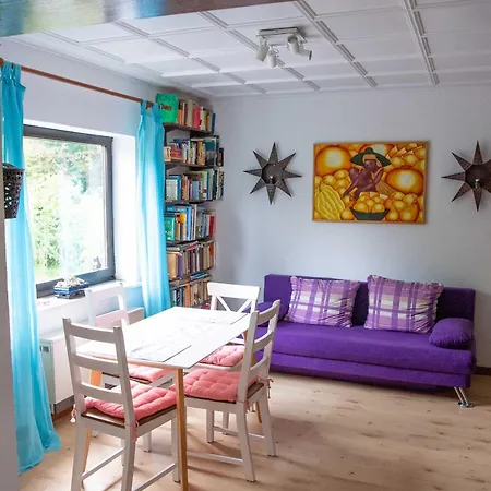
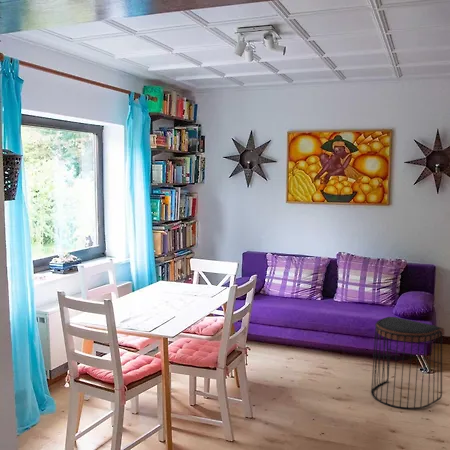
+ stool [370,316,446,410]
